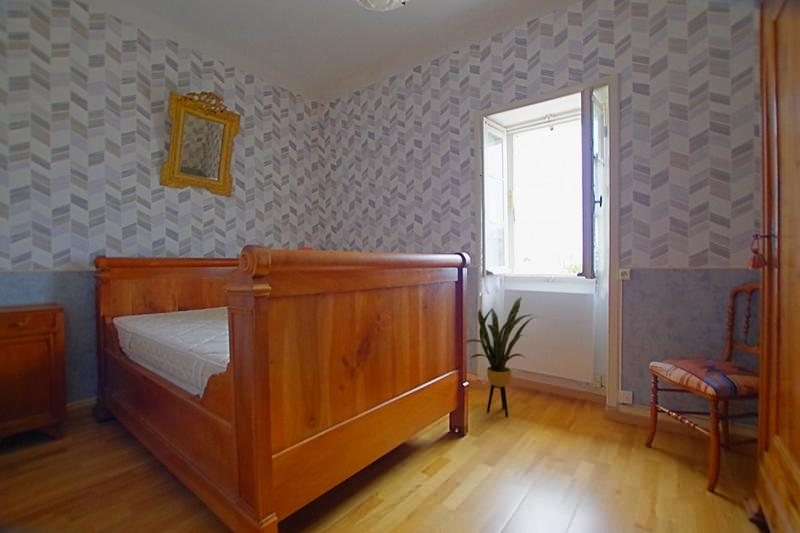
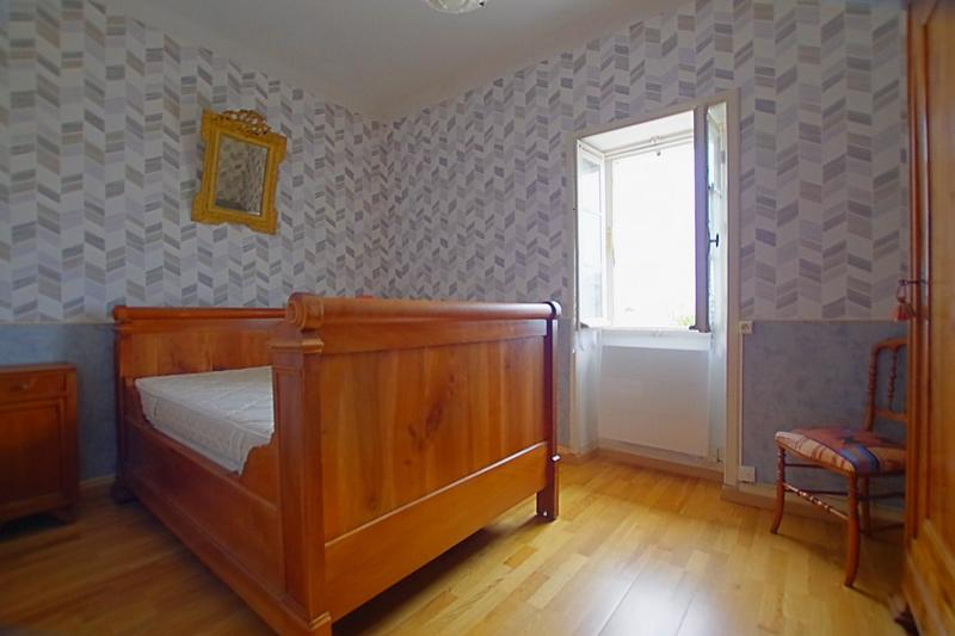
- house plant [466,296,539,417]
